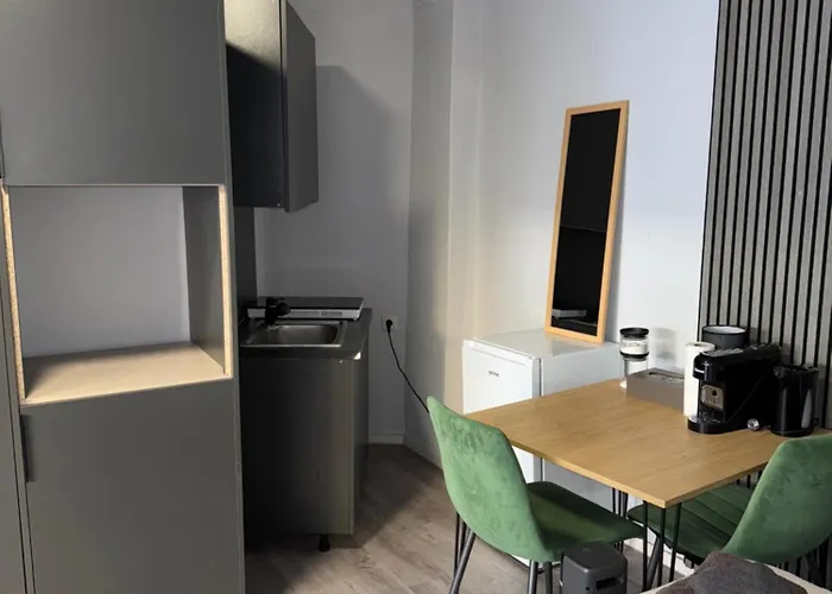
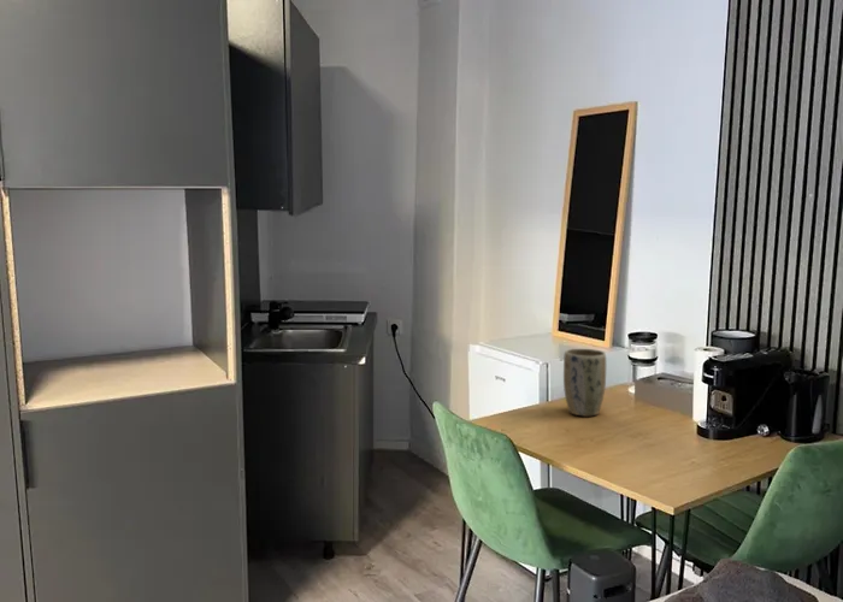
+ plant pot [562,348,607,418]
